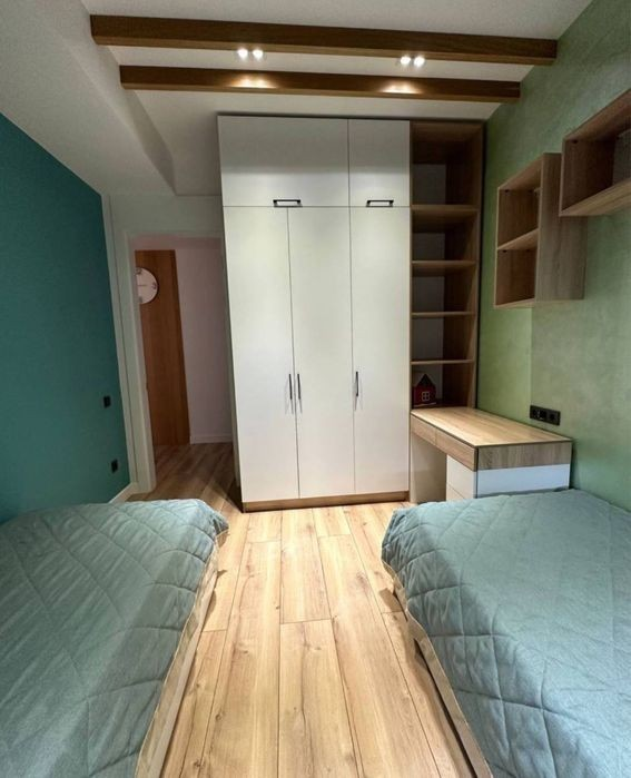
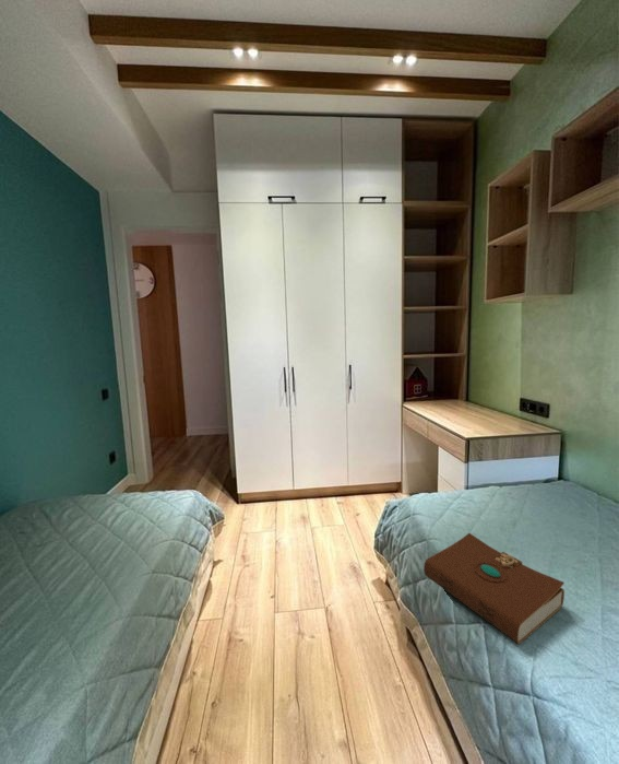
+ book [422,532,566,645]
